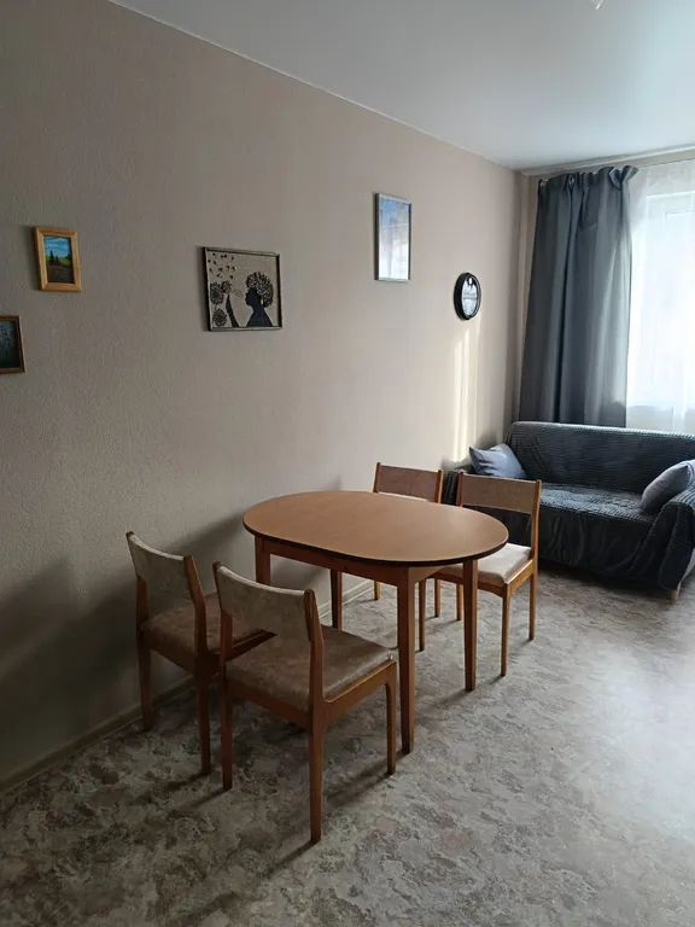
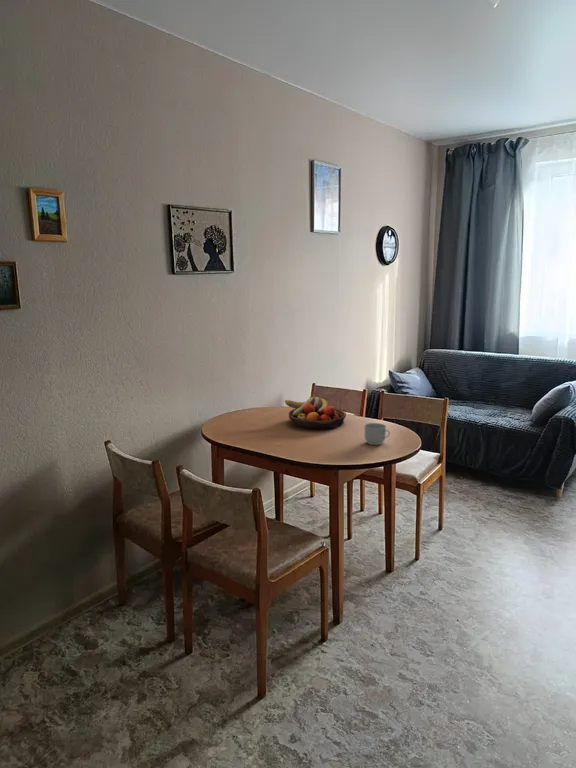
+ mug [364,422,391,446]
+ fruit bowl [284,396,347,430]
